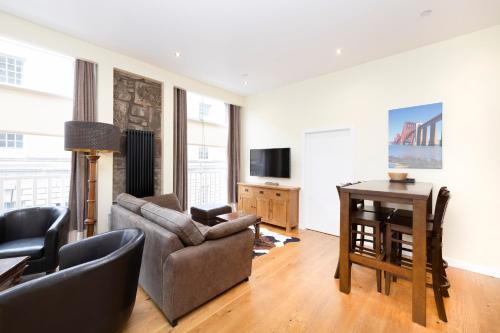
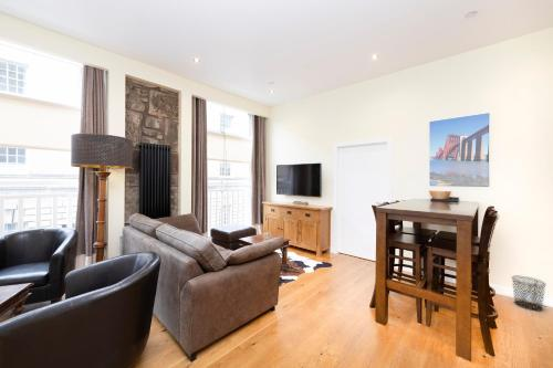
+ waste bin [511,275,547,312]
